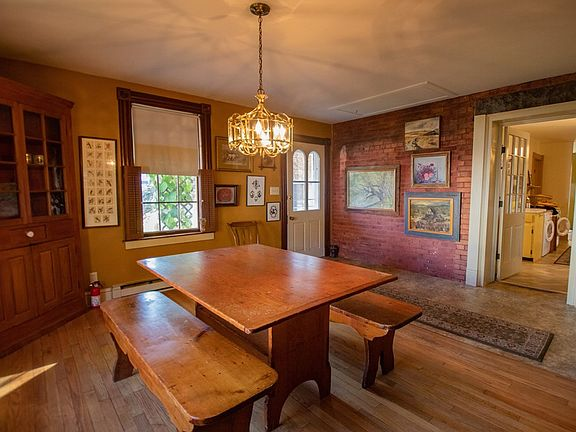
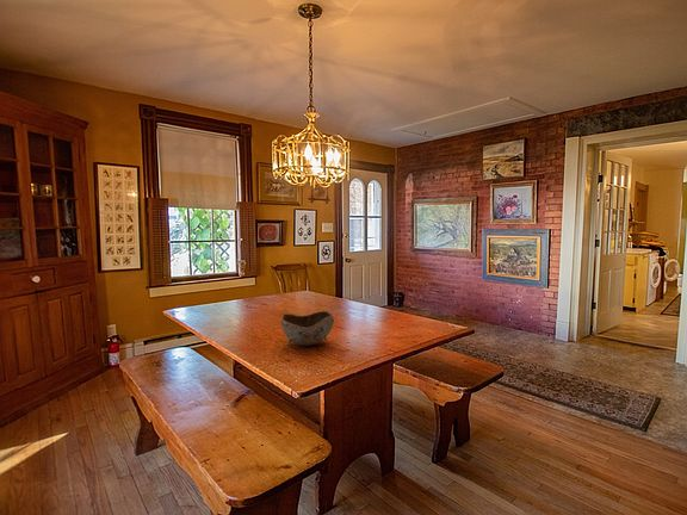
+ bowl [280,310,335,347]
